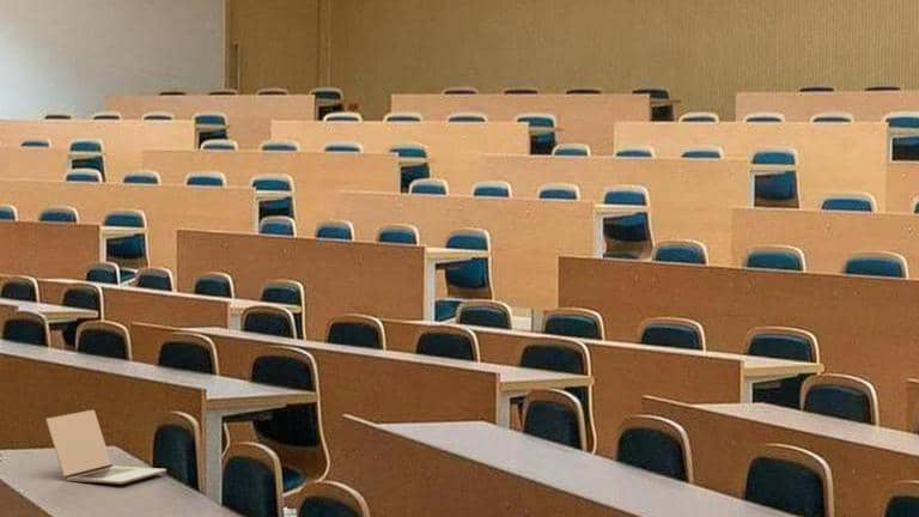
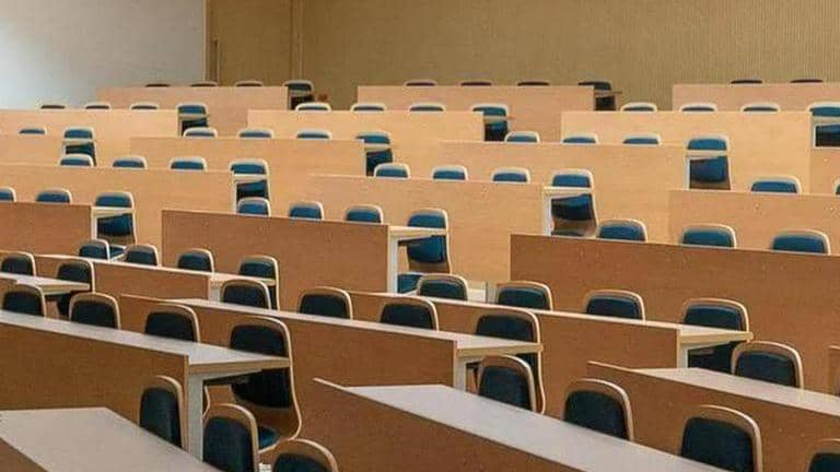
- laptop [44,408,168,485]
